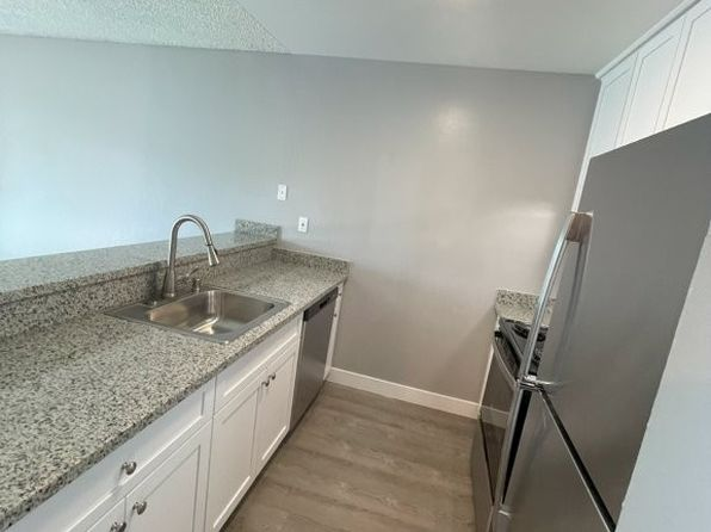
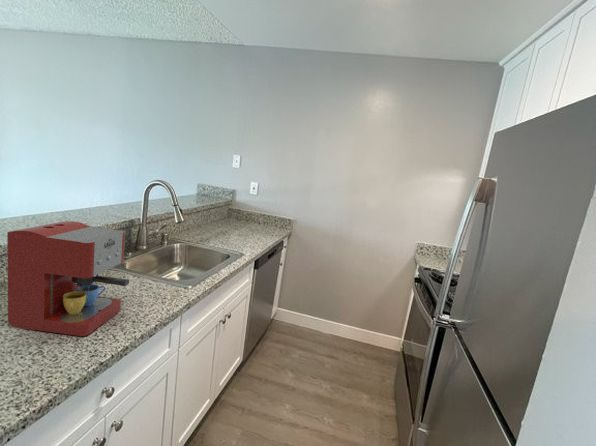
+ coffee maker [6,220,130,337]
